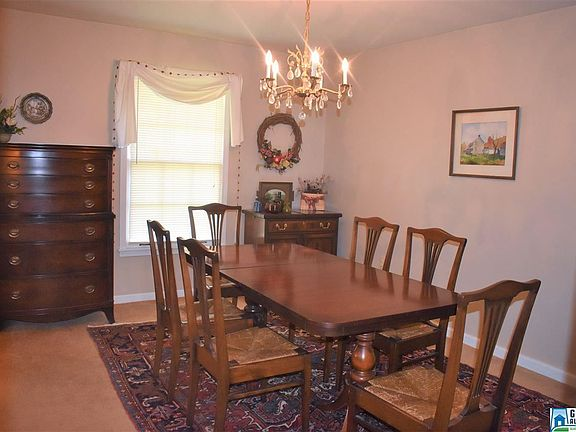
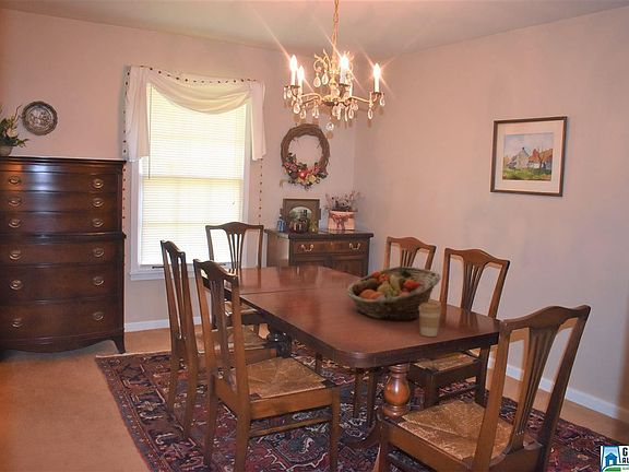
+ coffee cup [418,302,442,338]
+ fruit basket [346,266,441,321]
